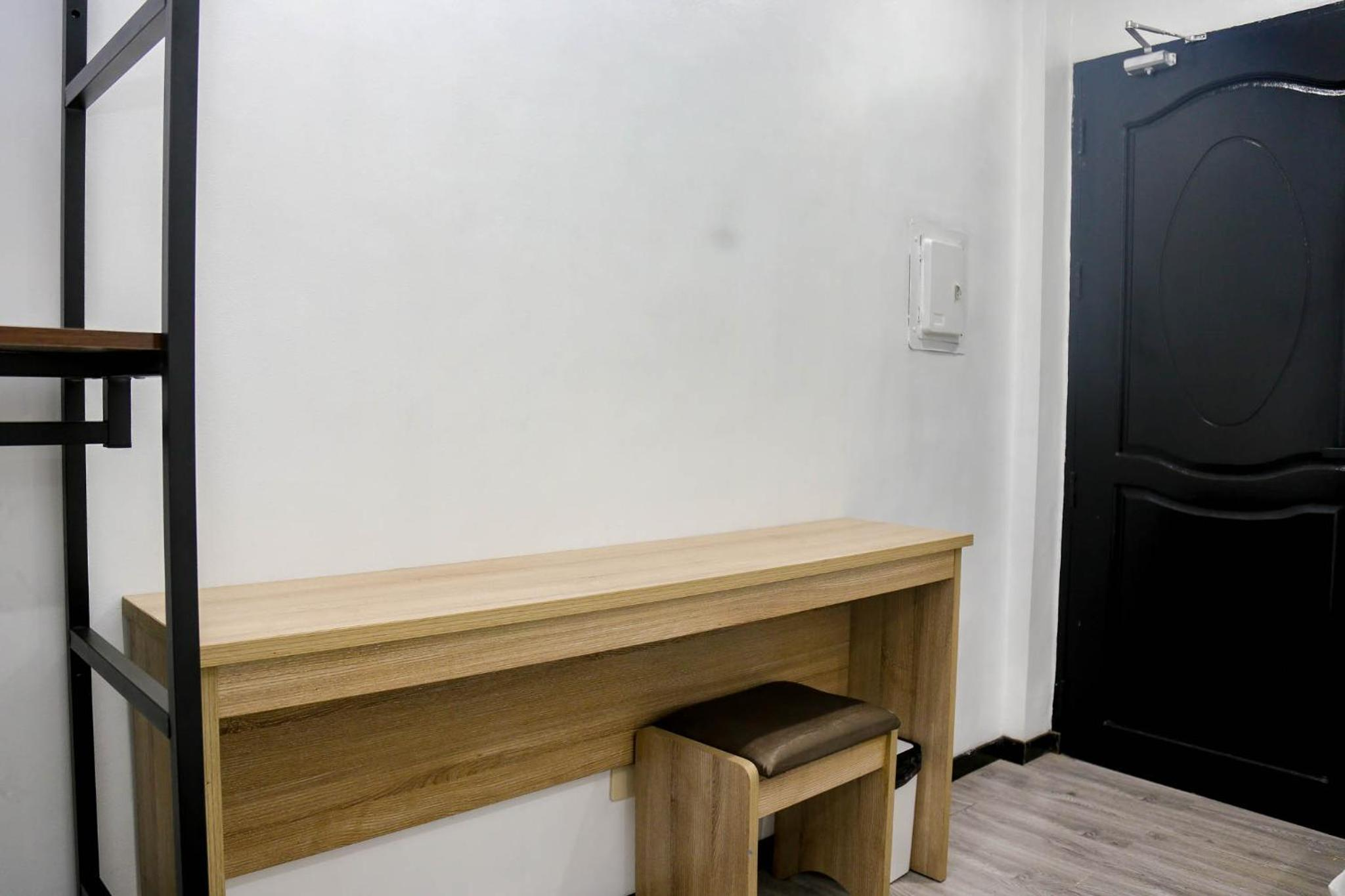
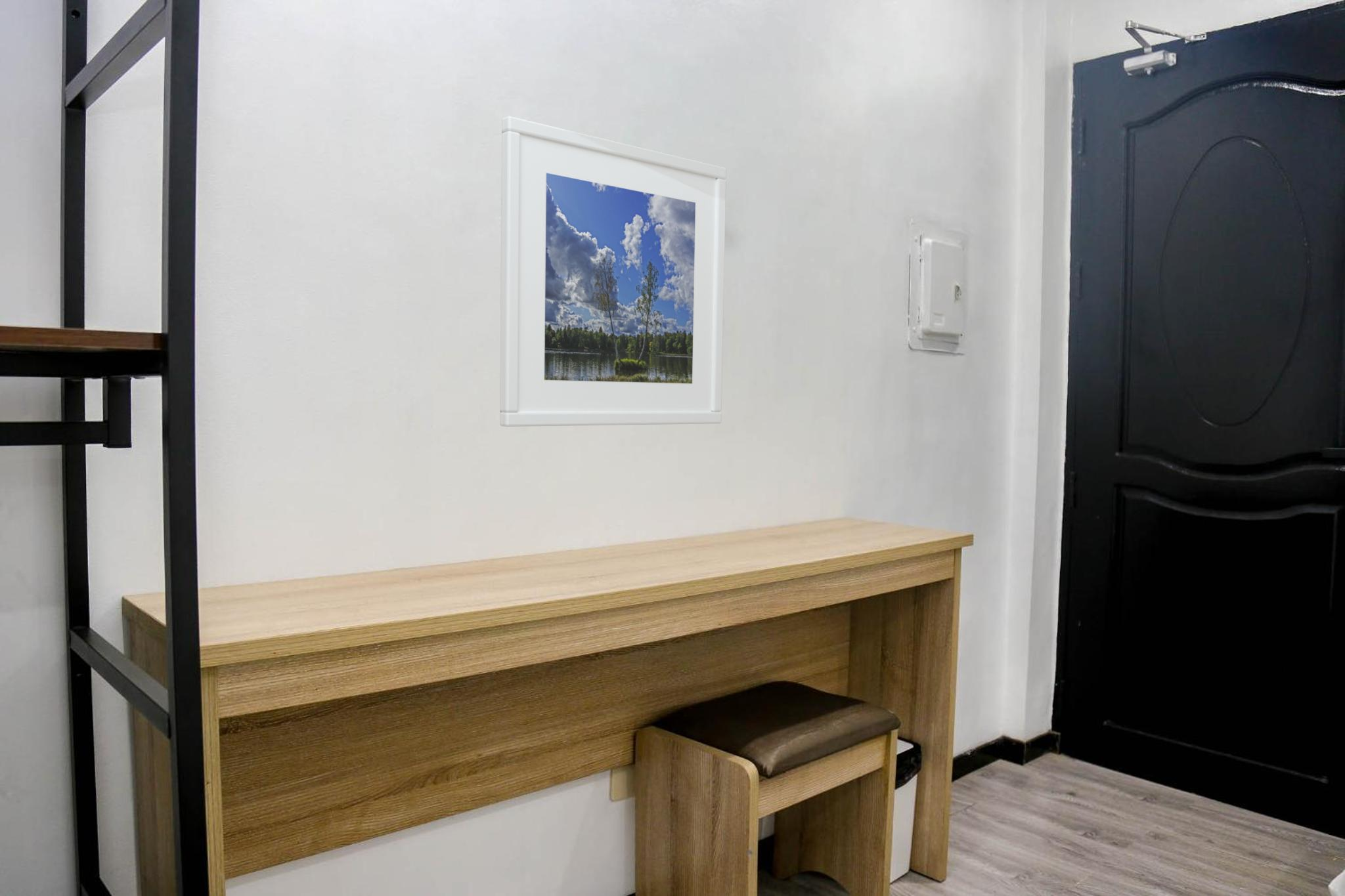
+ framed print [499,116,727,427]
